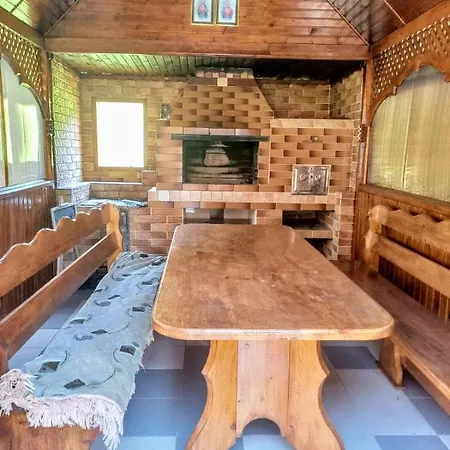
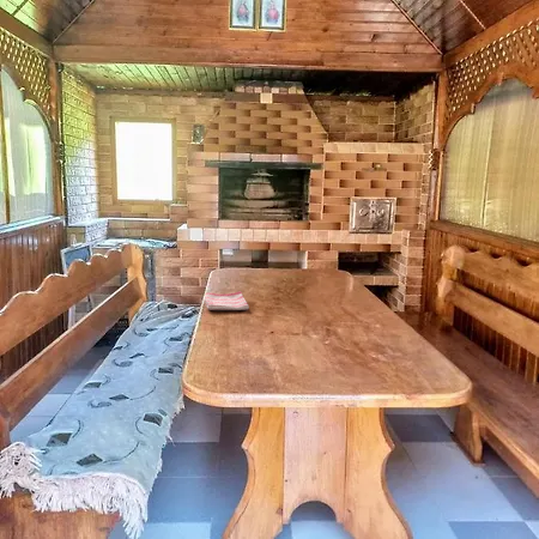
+ dish towel [204,290,250,311]
